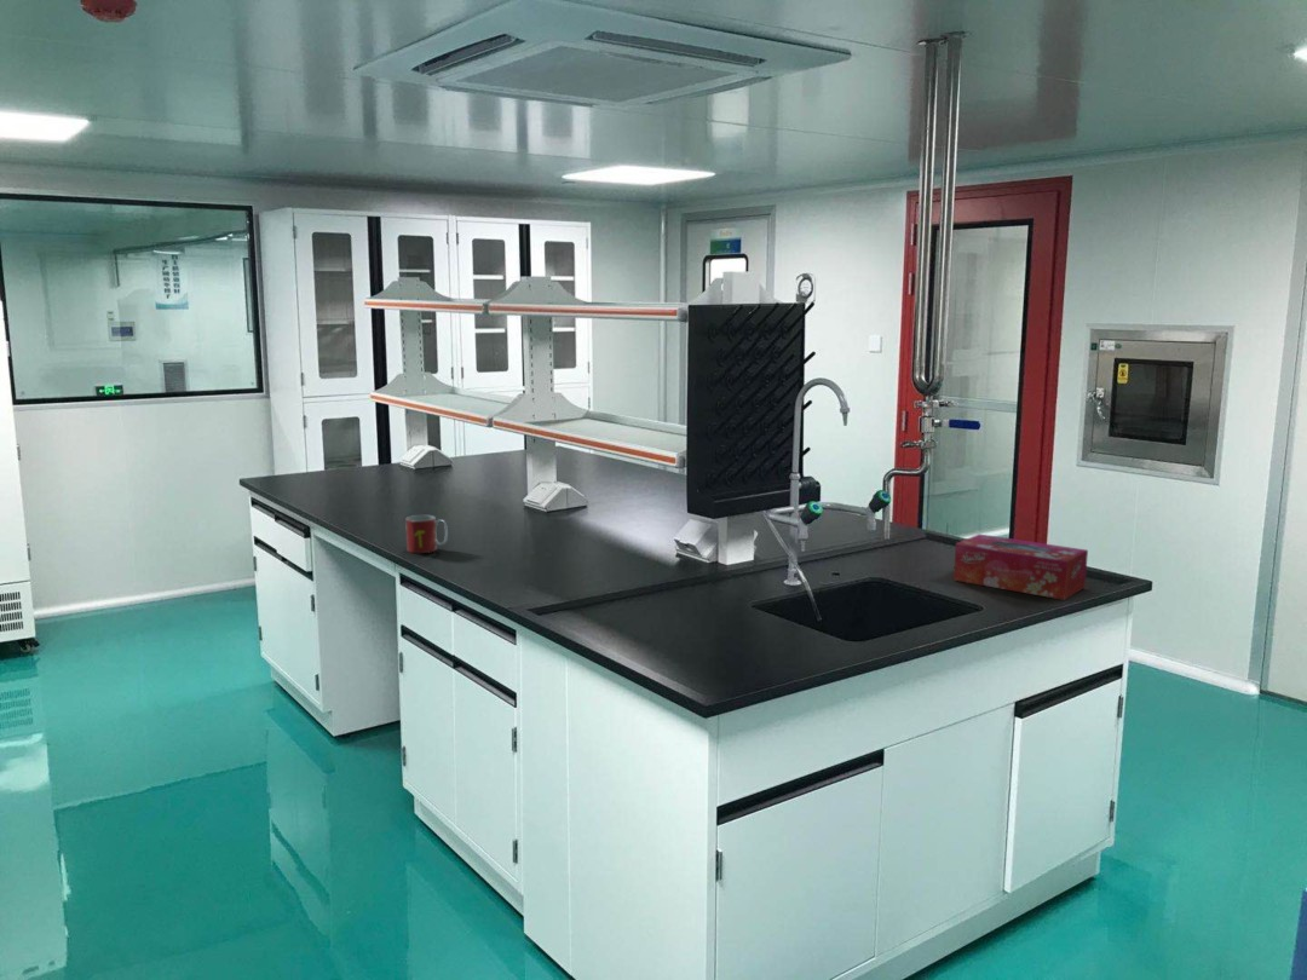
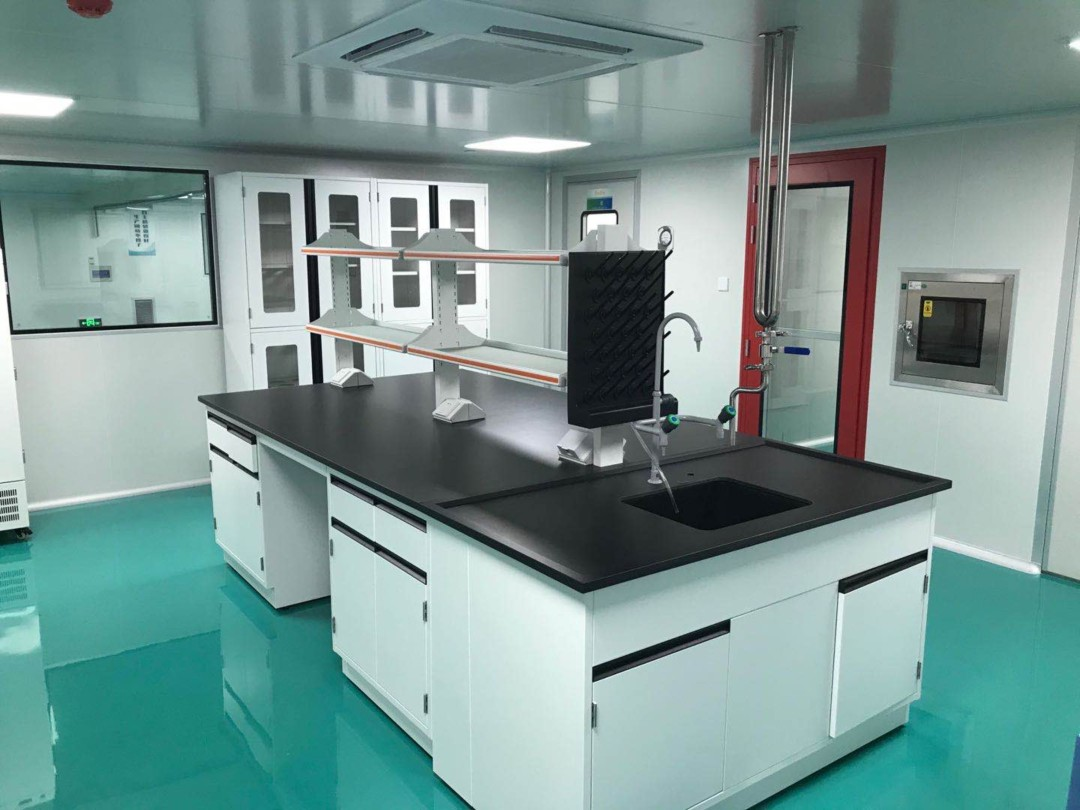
- mug [404,514,449,554]
- tissue box [952,532,1089,601]
